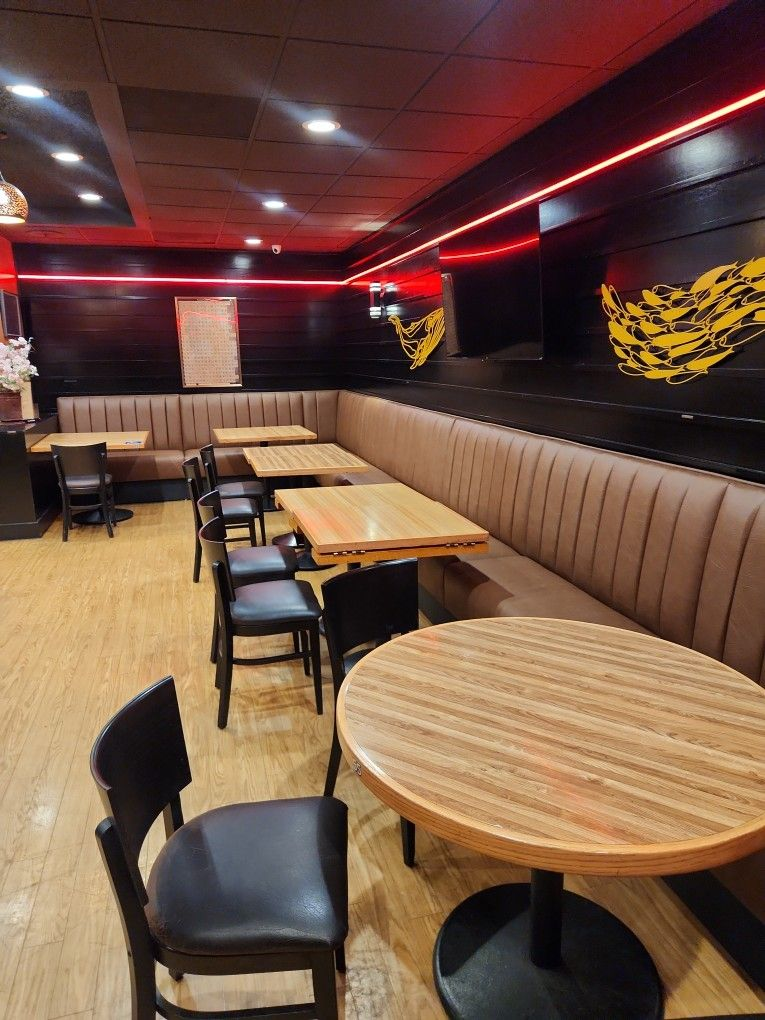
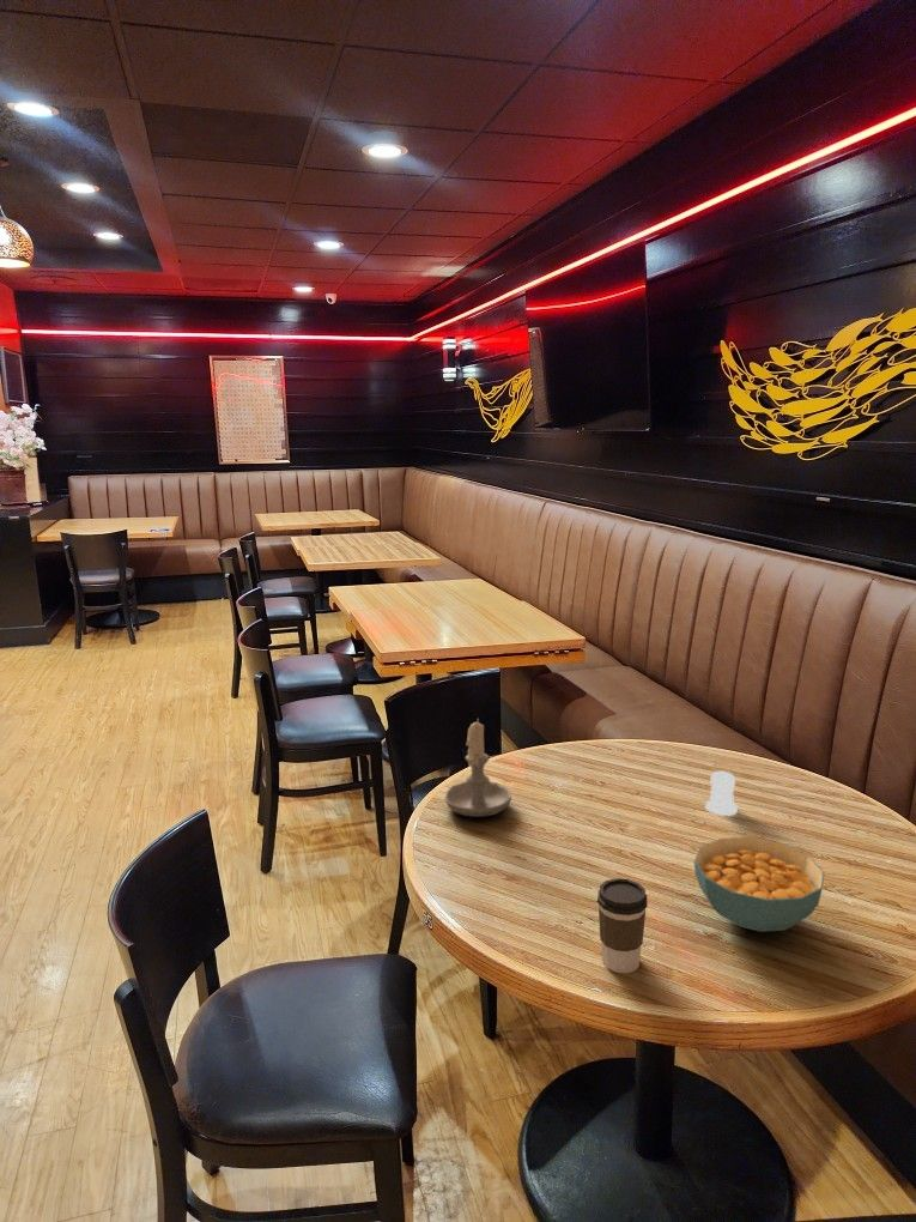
+ salt shaker [704,770,739,817]
+ coffee cup [596,877,649,974]
+ candle [444,718,512,818]
+ cereal bowl [693,836,826,933]
